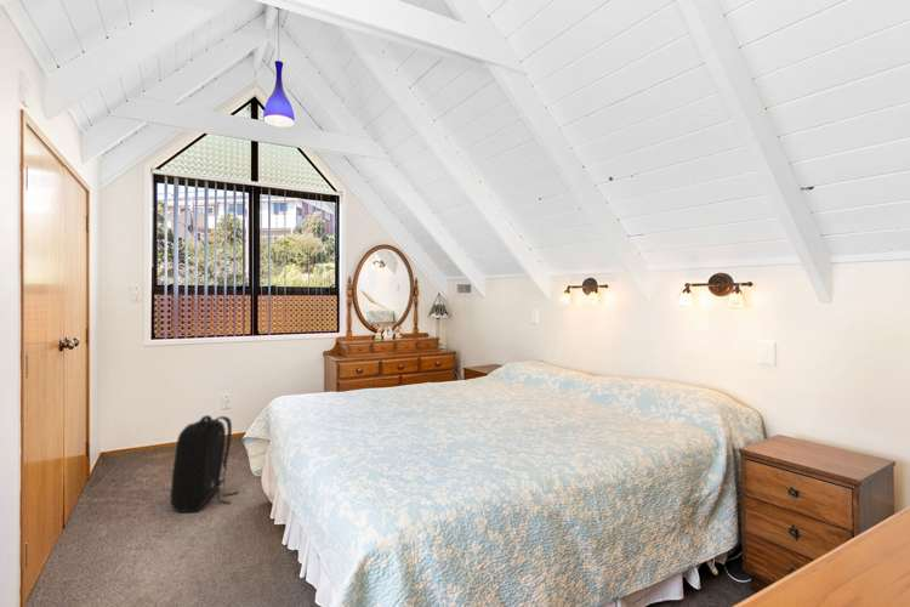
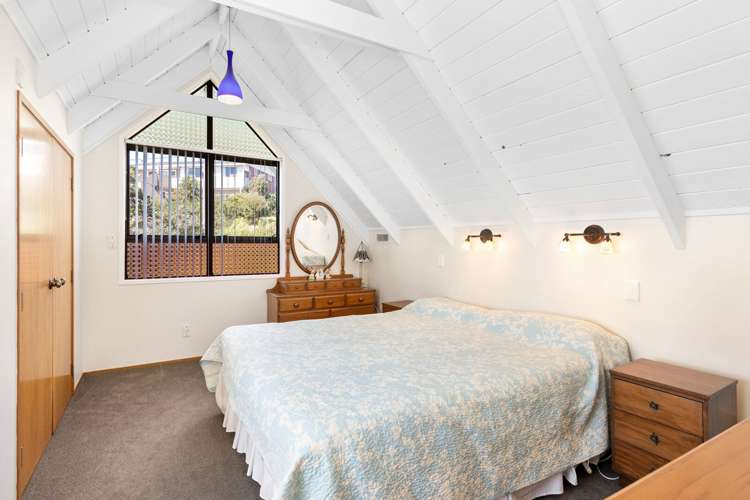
- backpack [169,414,239,514]
